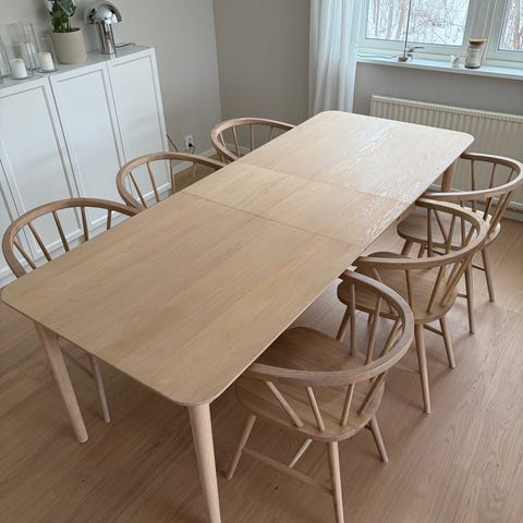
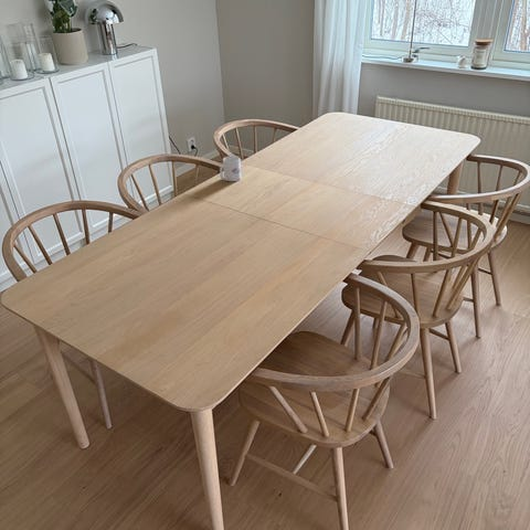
+ mug [219,155,242,182]
